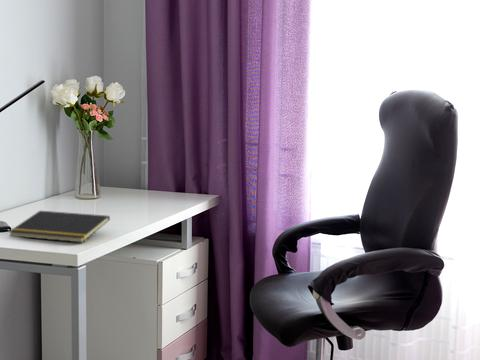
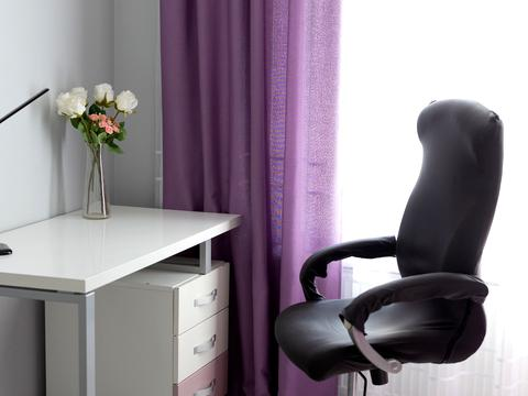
- notepad [8,210,111,244]
